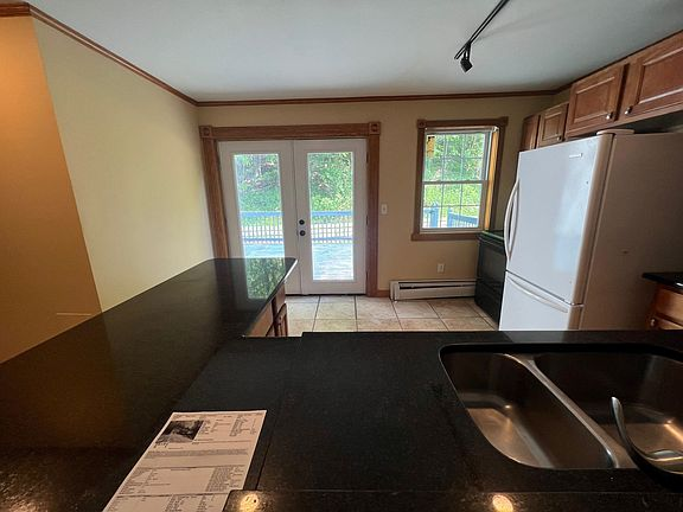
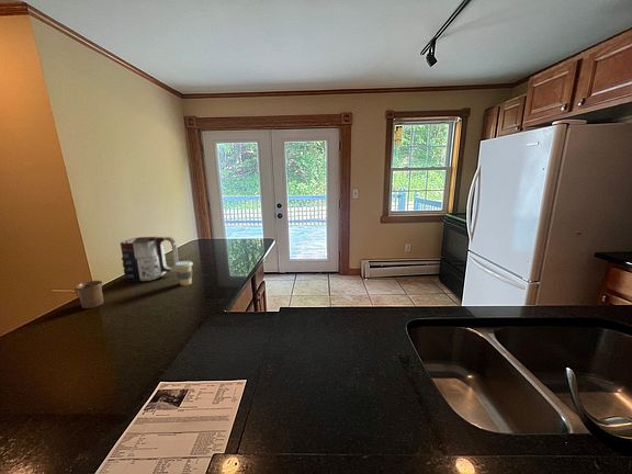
+ coffee cup [173,260,194,286]
+ mug [74,280,104,309]
+ mug [120,236,180,282]
